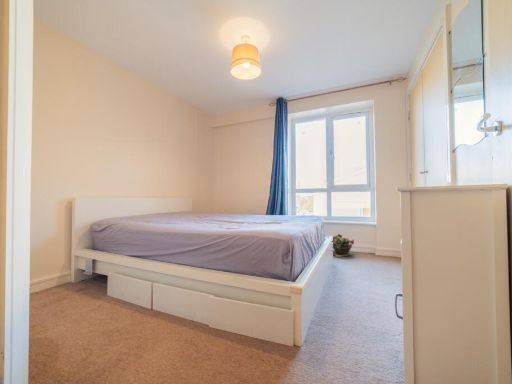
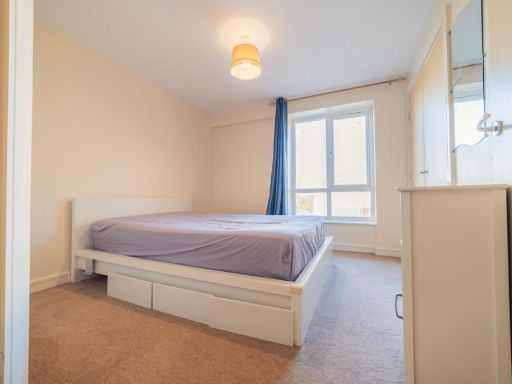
- potted plant [332,232,355,258]
